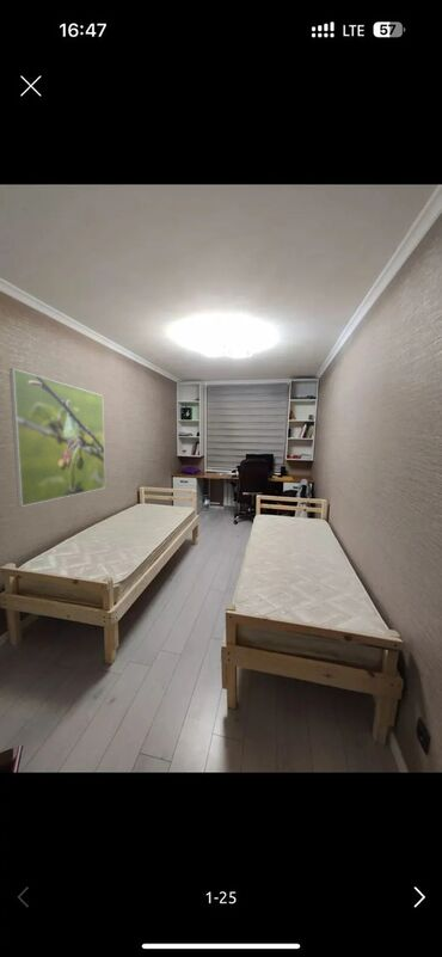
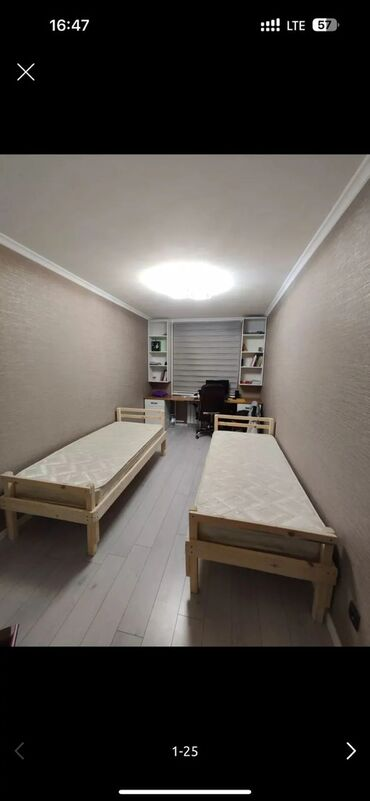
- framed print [8,367,106,508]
